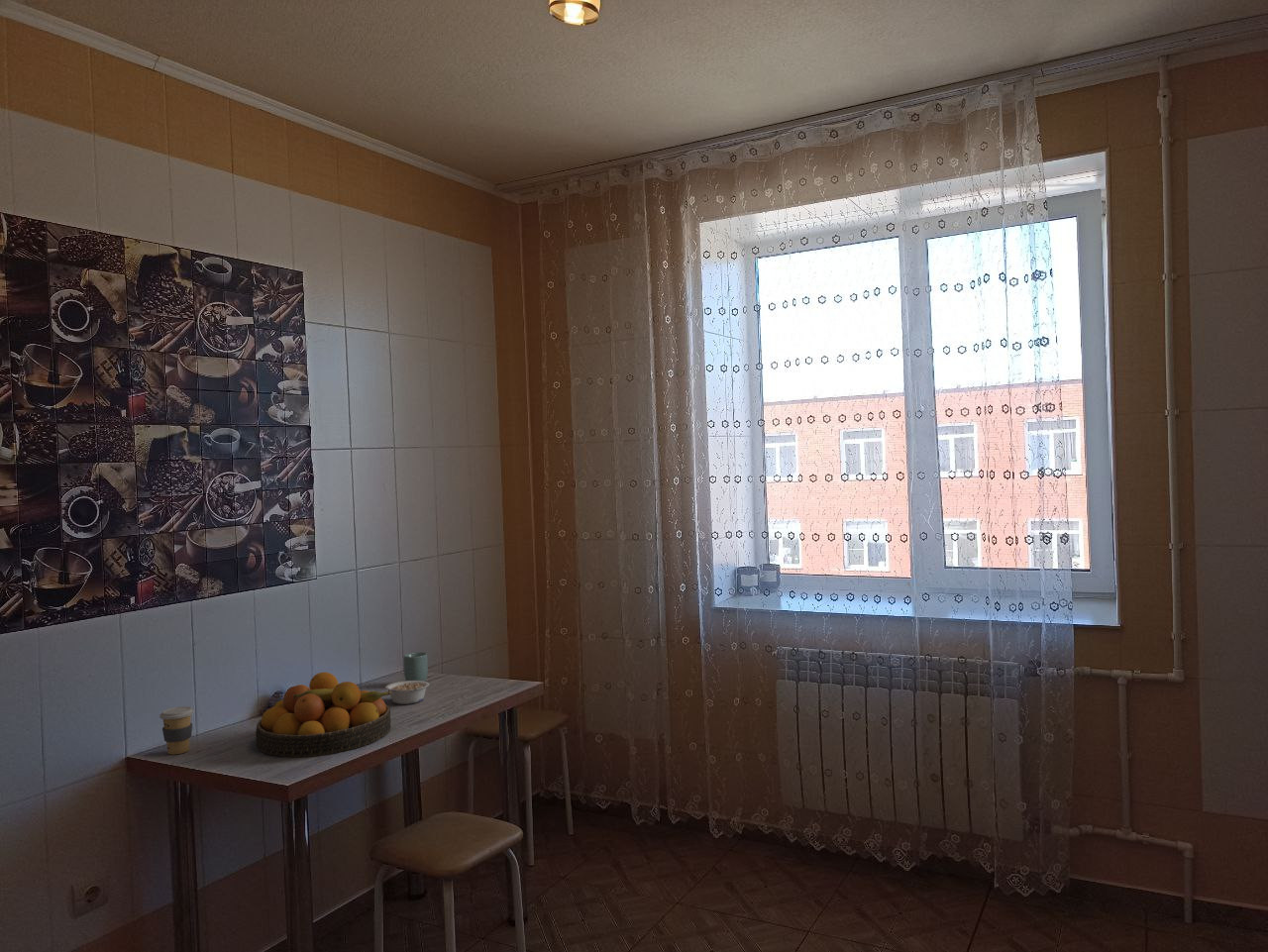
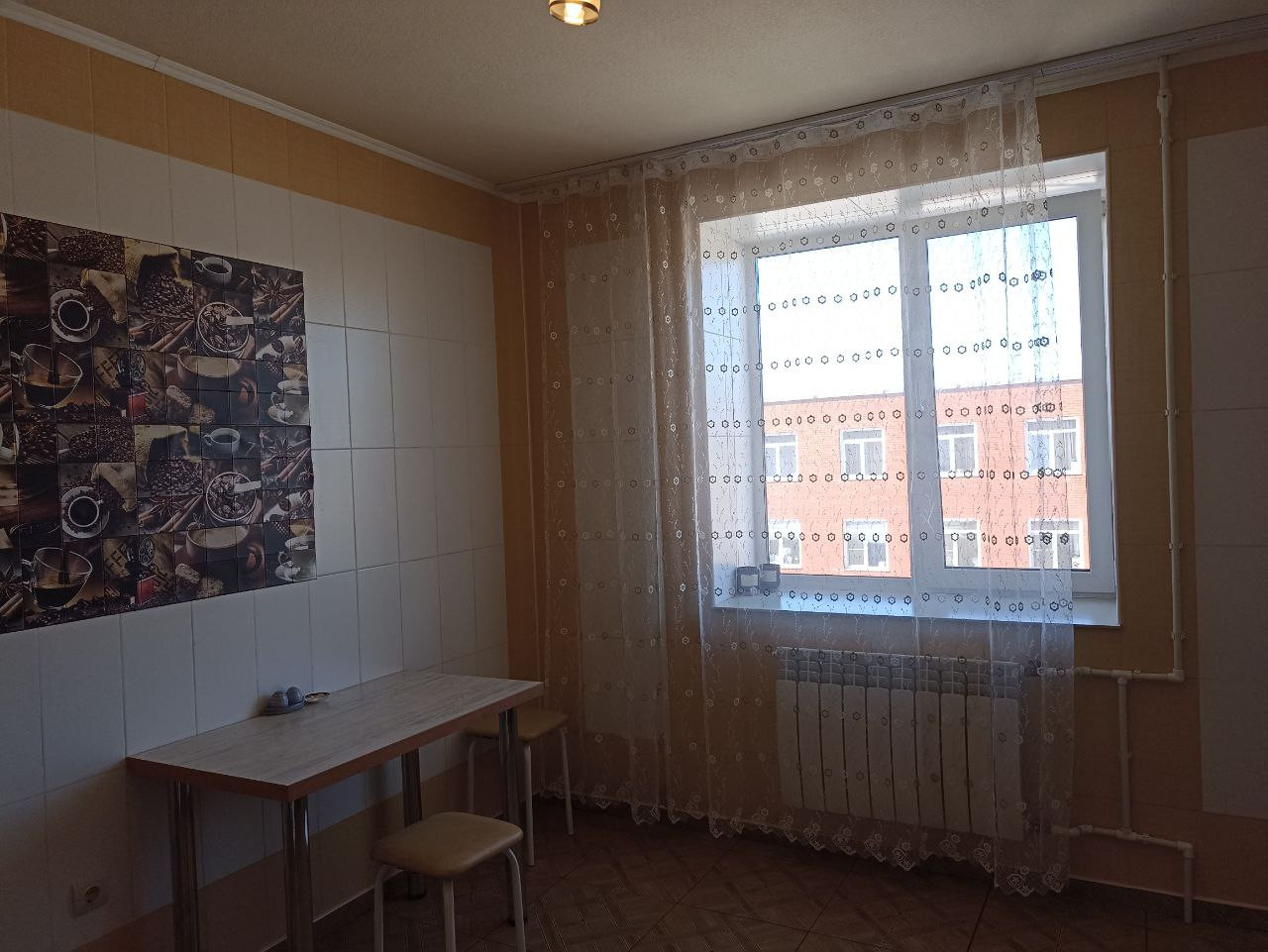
- fruit bowl [255,671,392,758]
- cup [402,651,429,682]
- legume [384,680,430,705]
- coffee cup [159,705,195,756]
